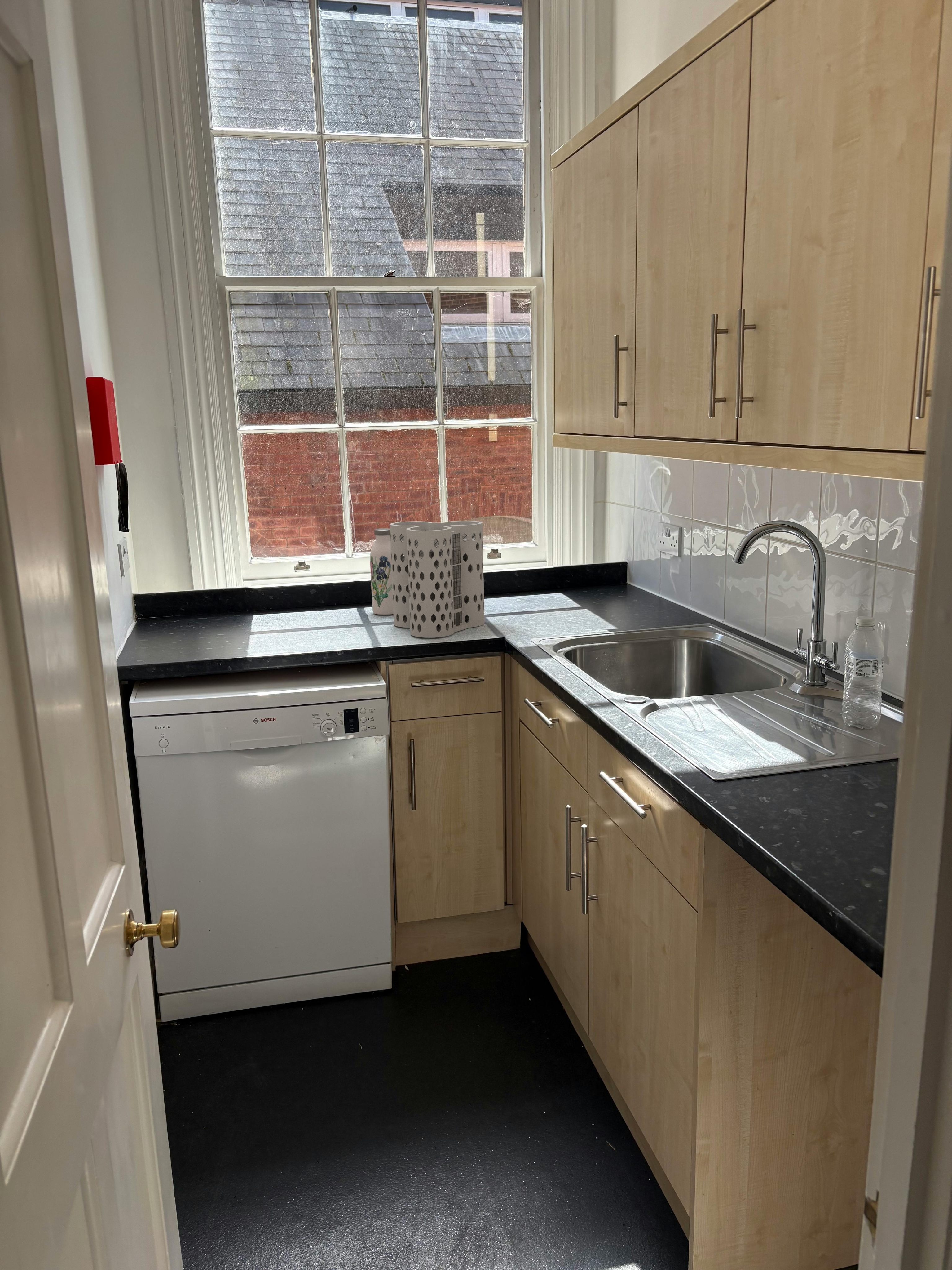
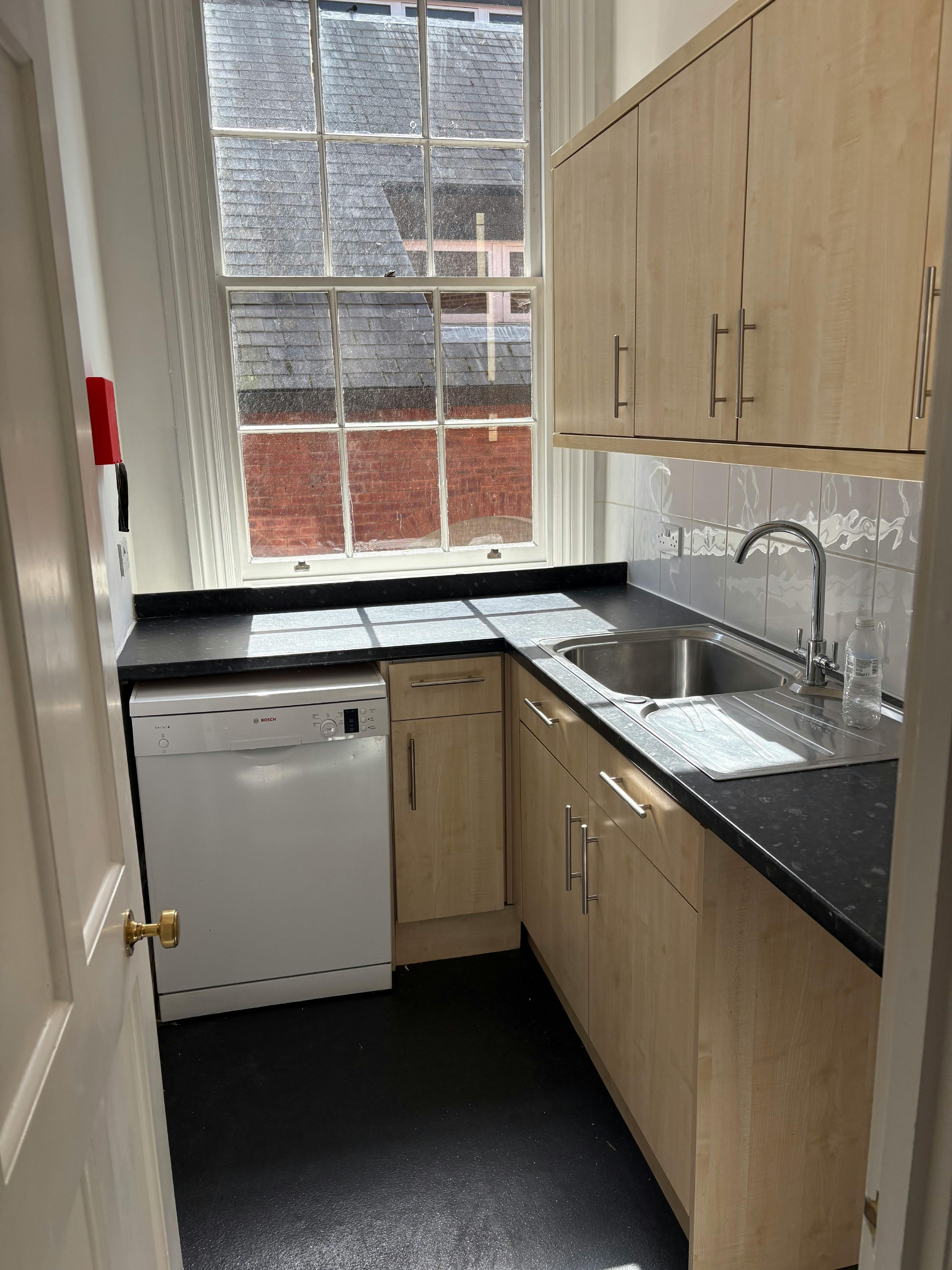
- utensil holder [389,521,485,638]
- water bottle [370,528,394,615]
